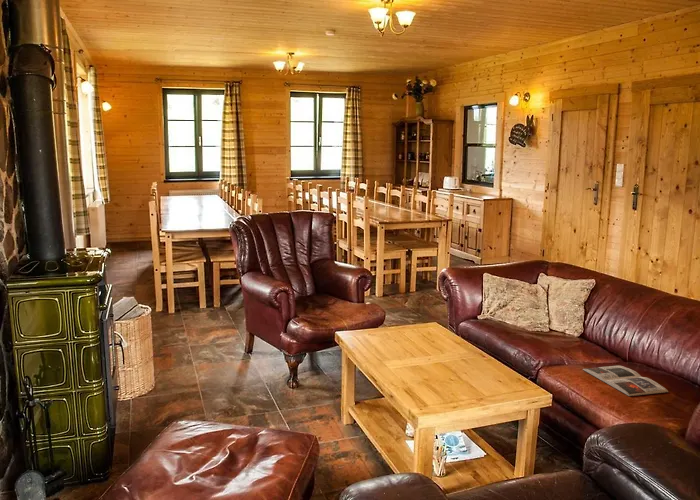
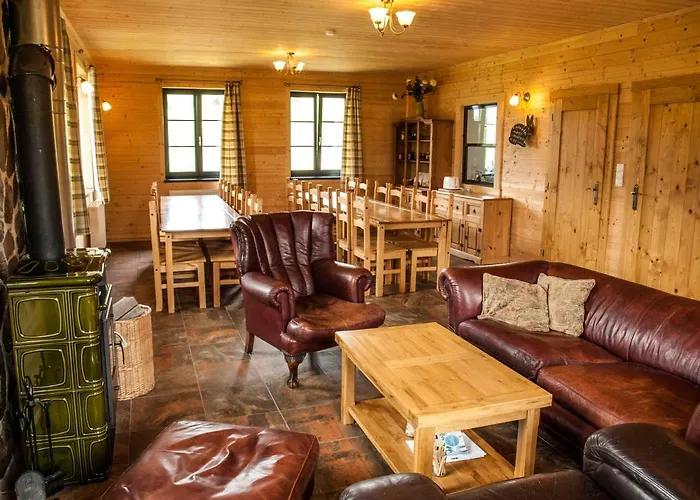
- magazine [582,365,669,397]
